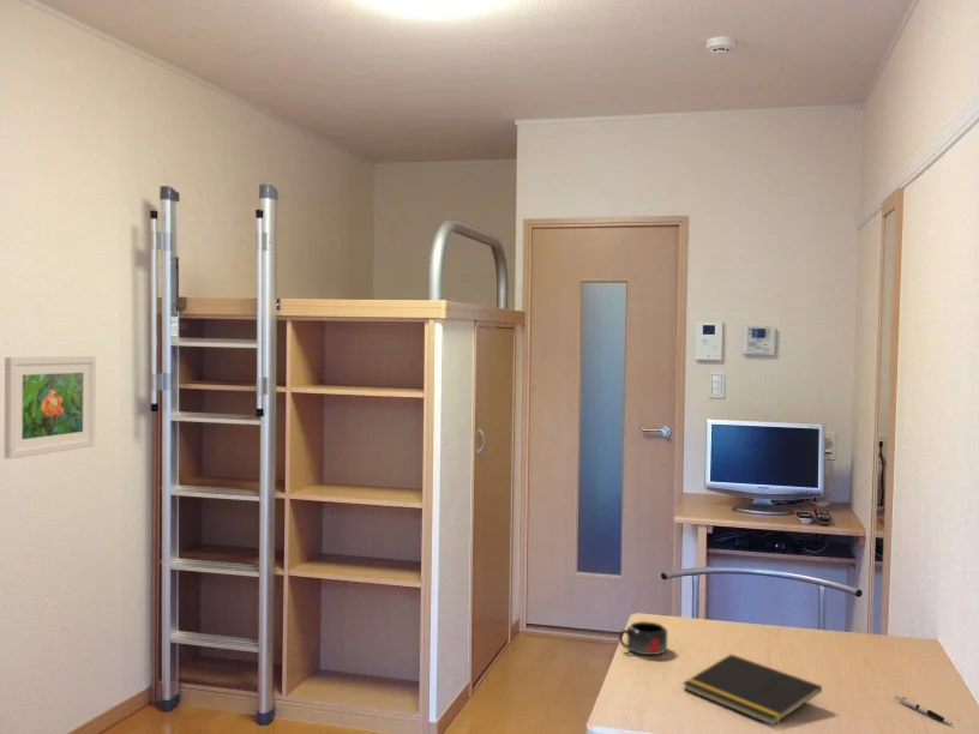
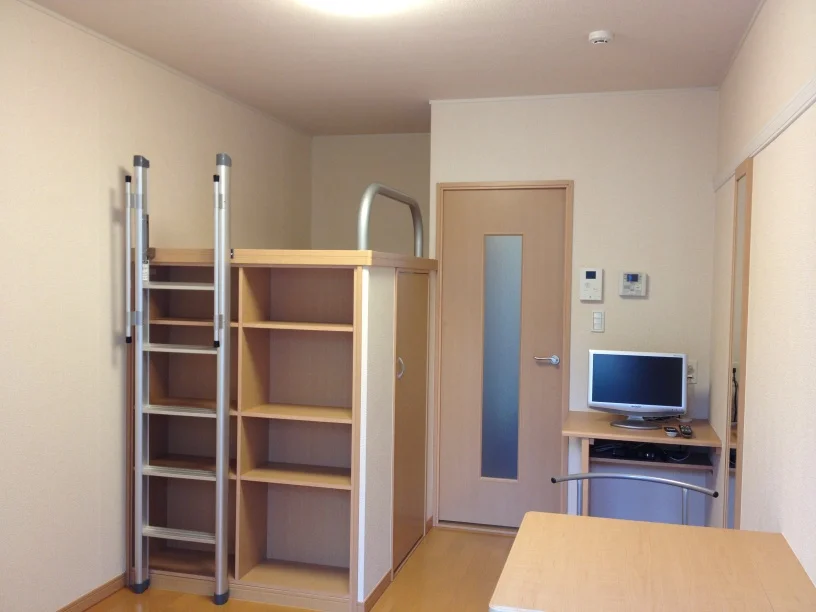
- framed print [4,355,97,461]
- mug [618,620,668,656]
- pen [894,693,954,726]
- notepad [681,652,823,727]
